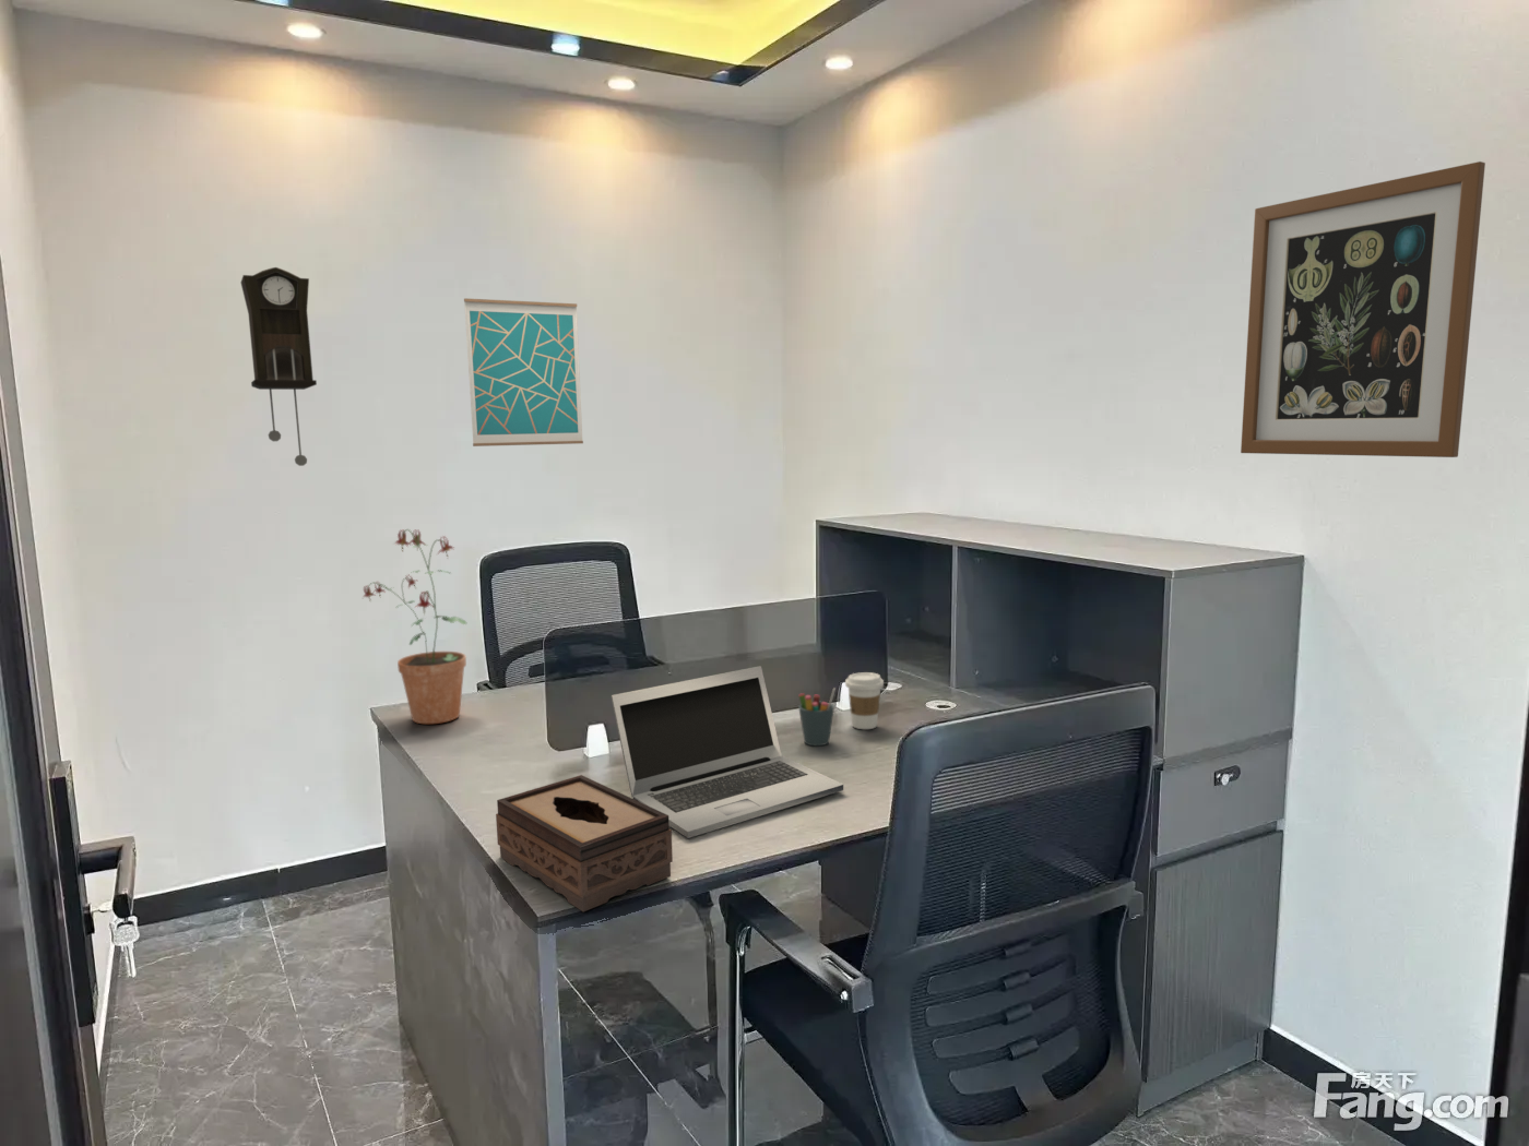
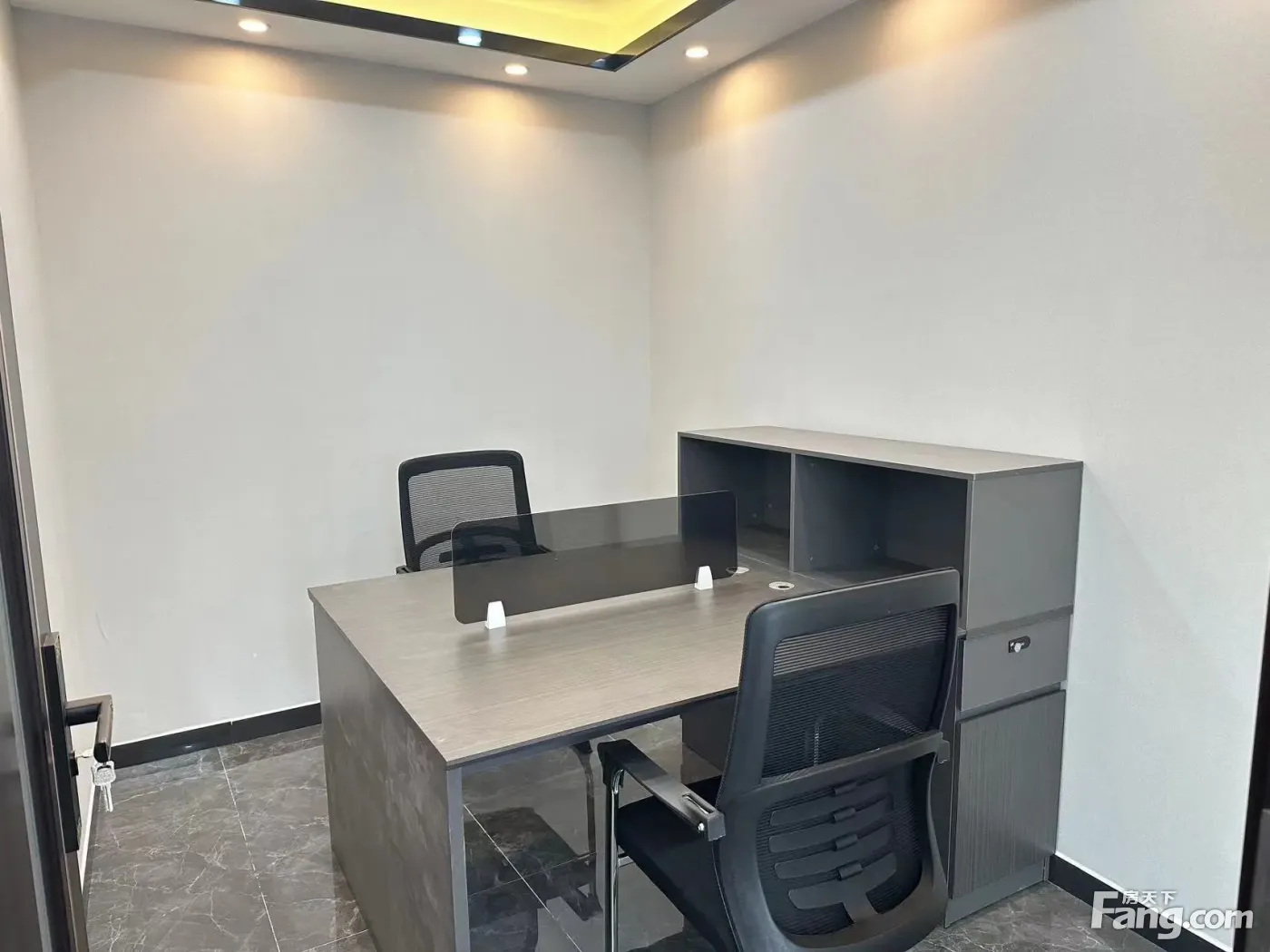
- wall art [464,297,584,448]
- wall art [1240,160,1487,459]
- pendulum clock [241,266,318,467]
- laptop [610,664,844,839]
- tissue box [495,774,674,912]
- pen holder [797,686,837,746]
- potted plant [361,528,467,725]
- coffee cup [844,672,885,731]
